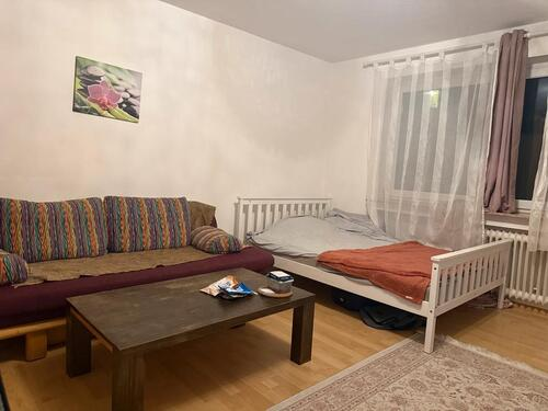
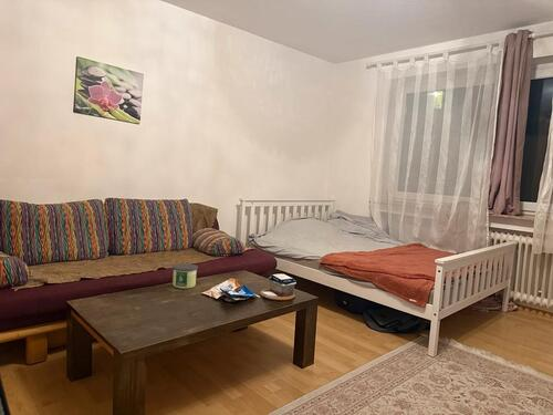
+ candle [171,262,199,290]
